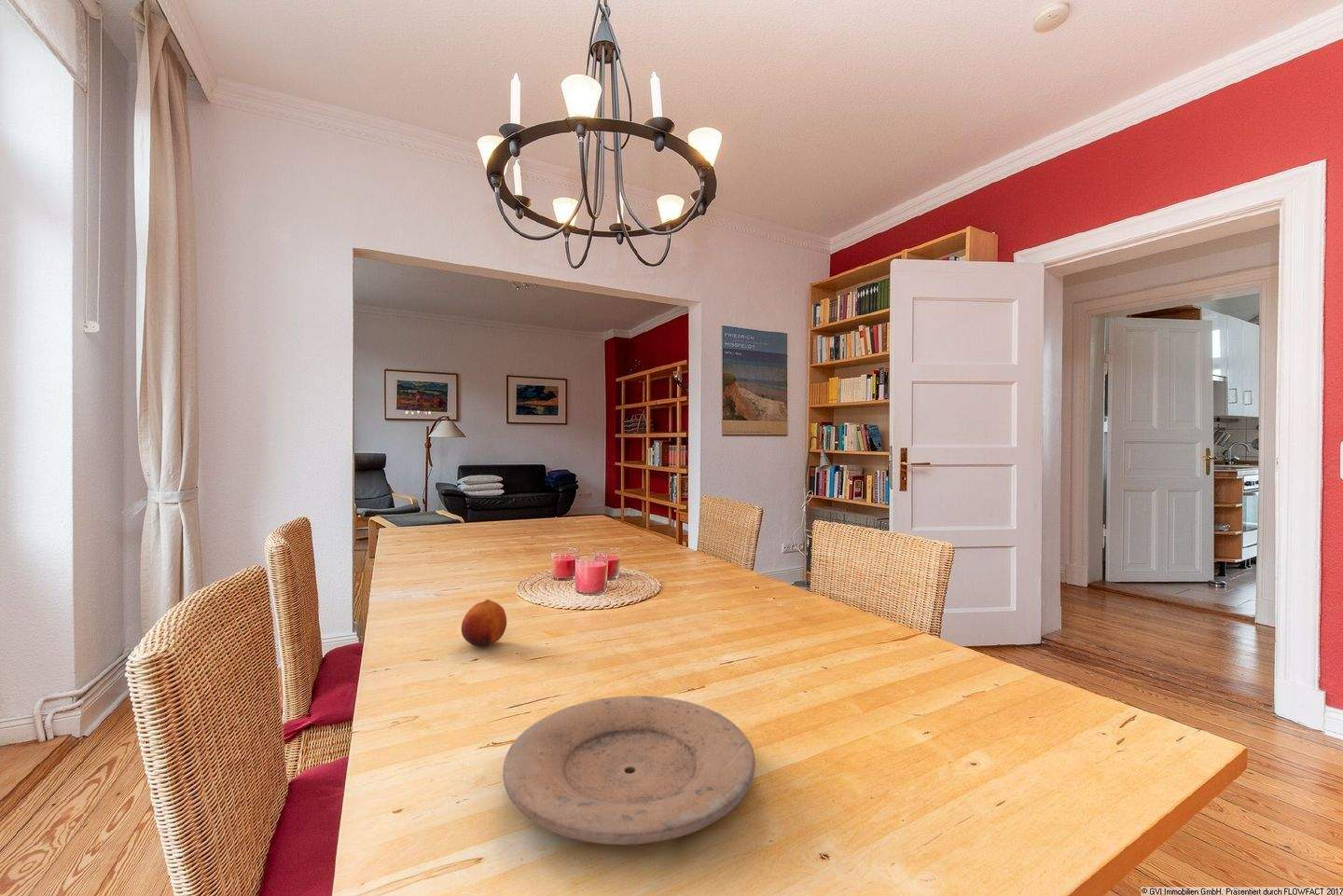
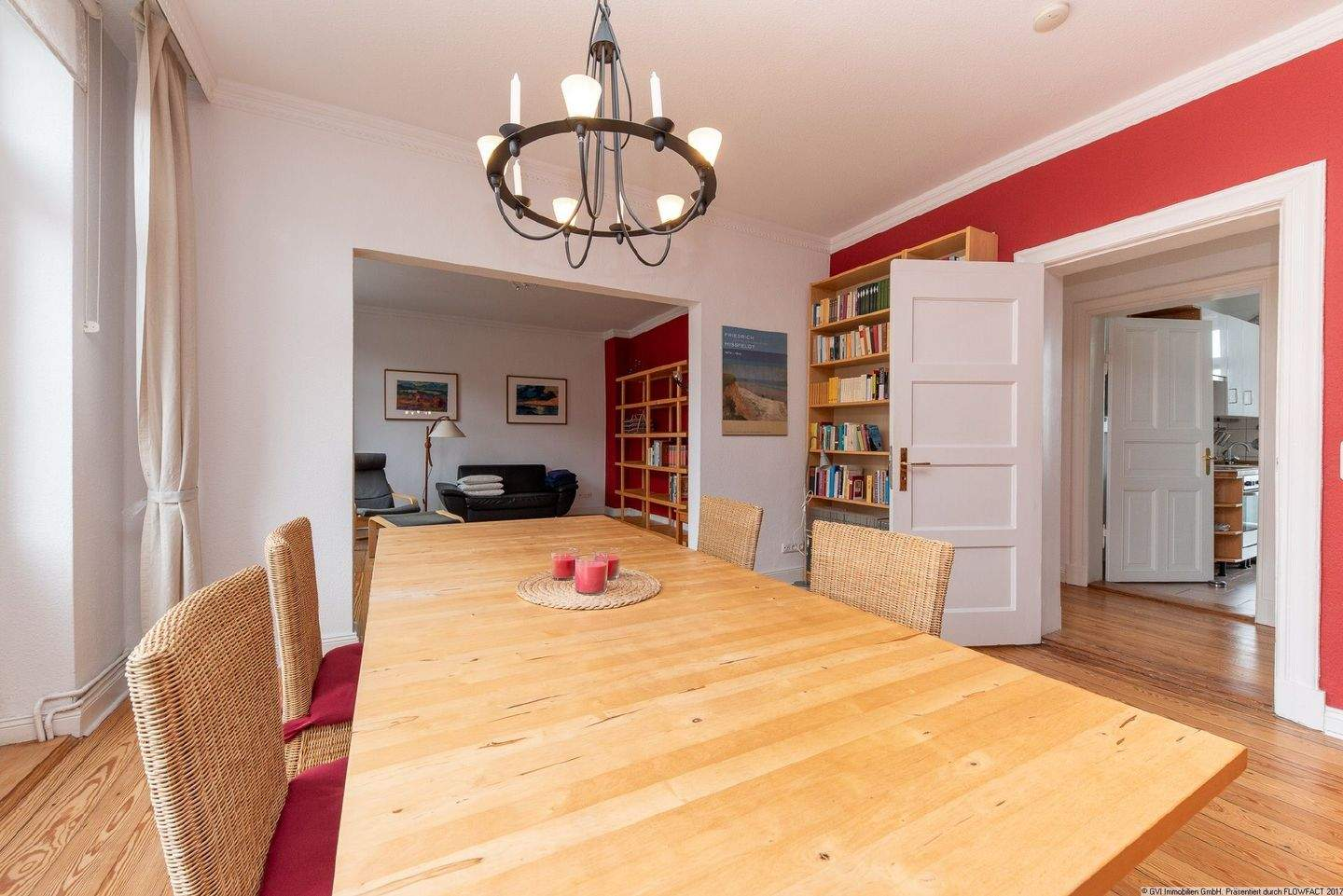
- plate [502,695,756,846]
- fruit [461,599,507,647]
